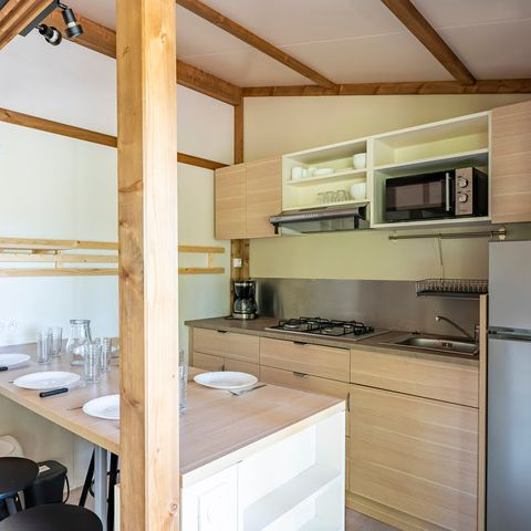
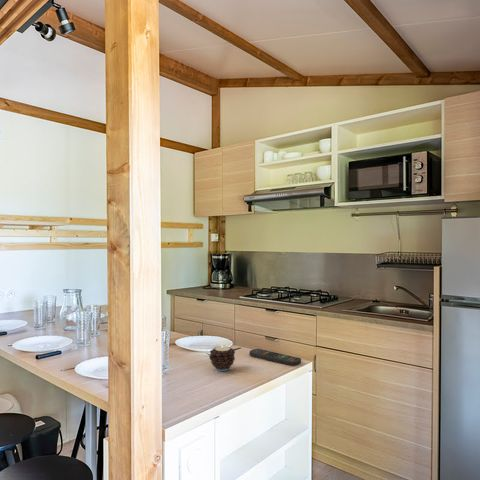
+ remote control [248,348,302,367]
+ candle [208,345,236,372]
